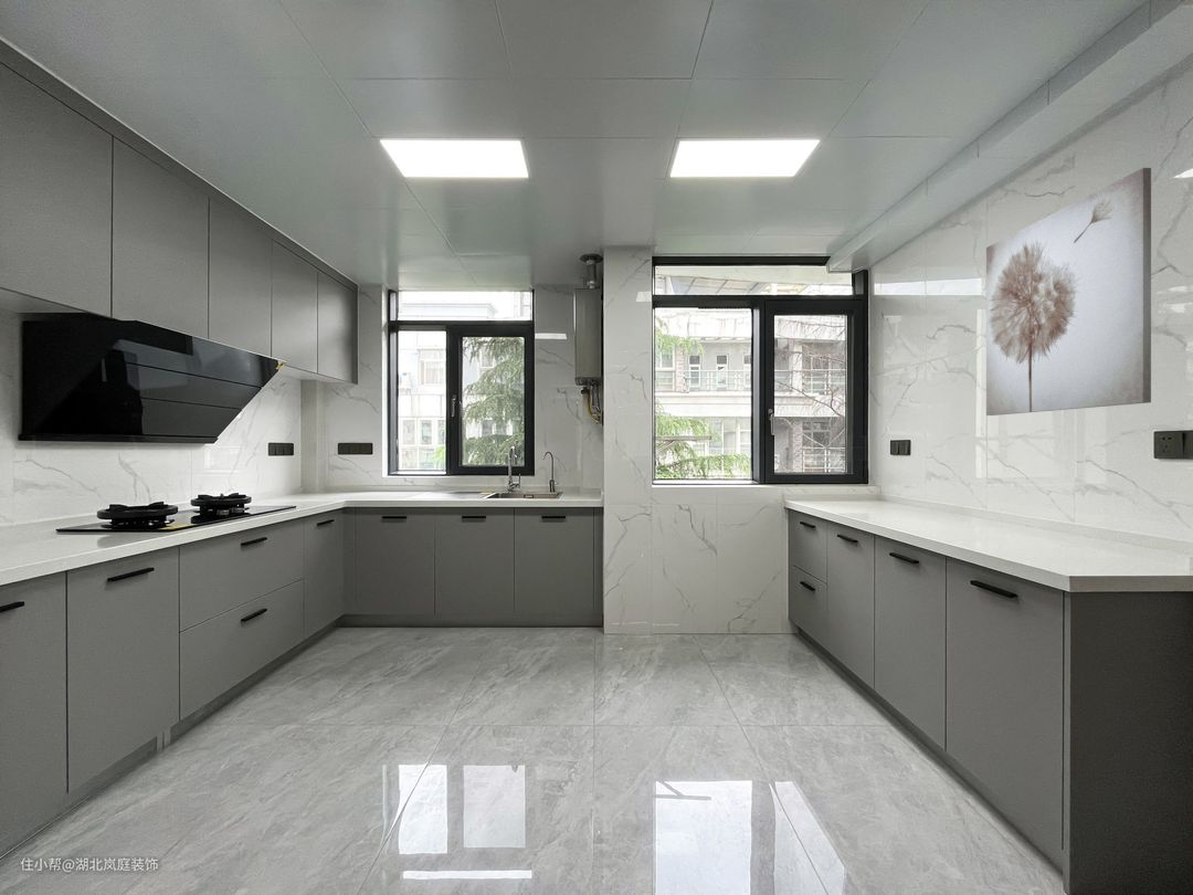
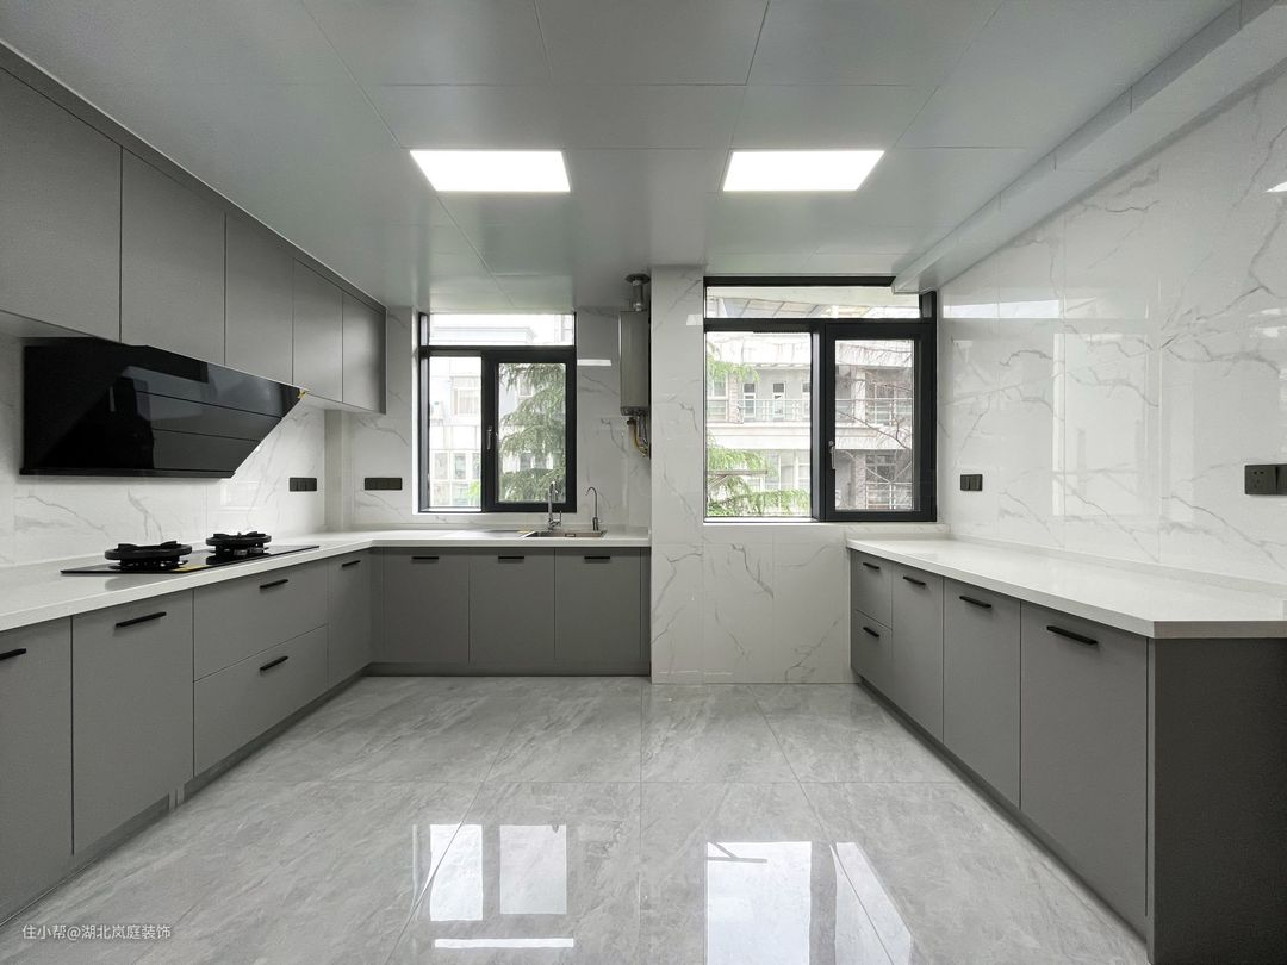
- wall art [985,167,1152,417]
